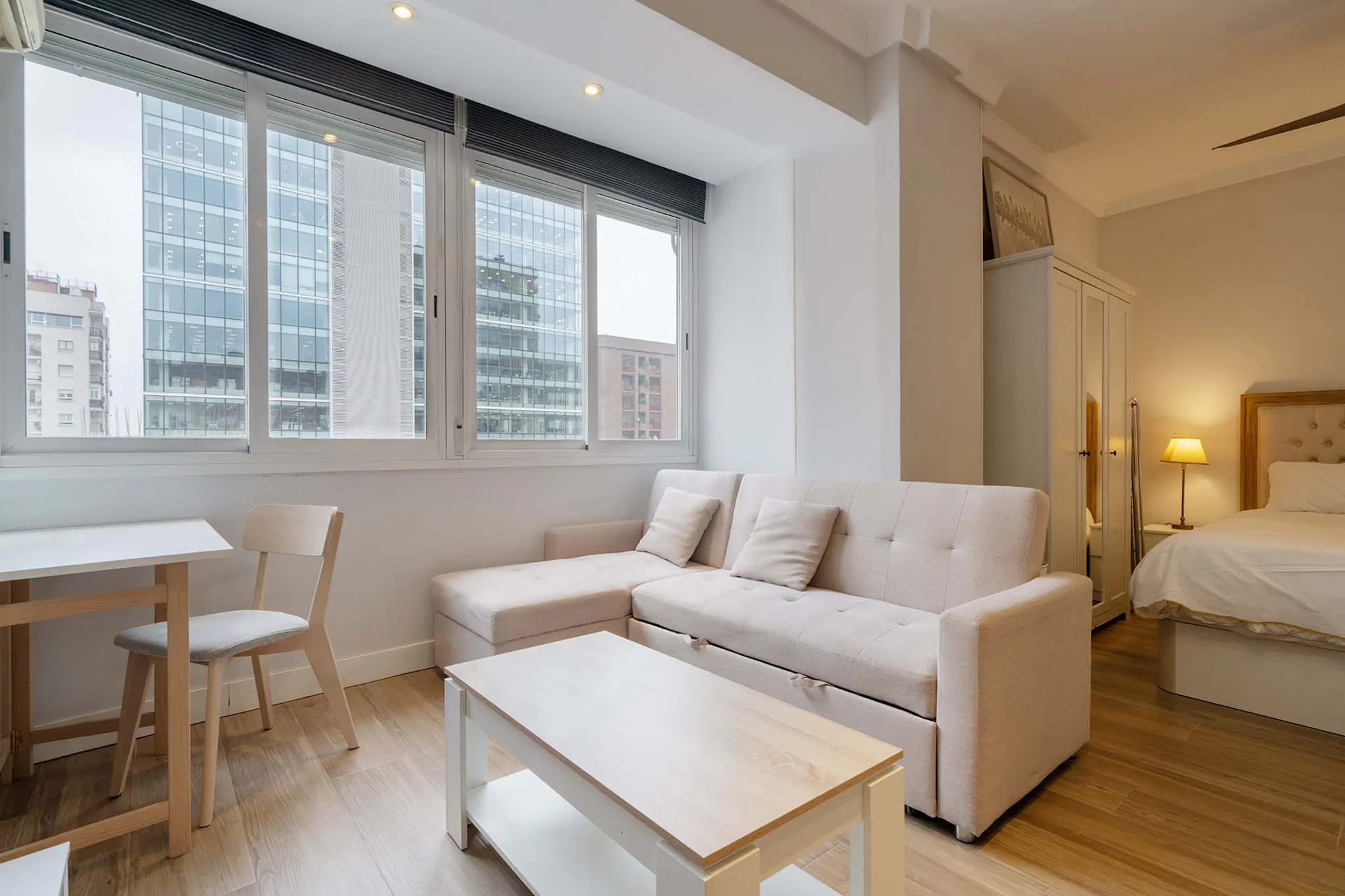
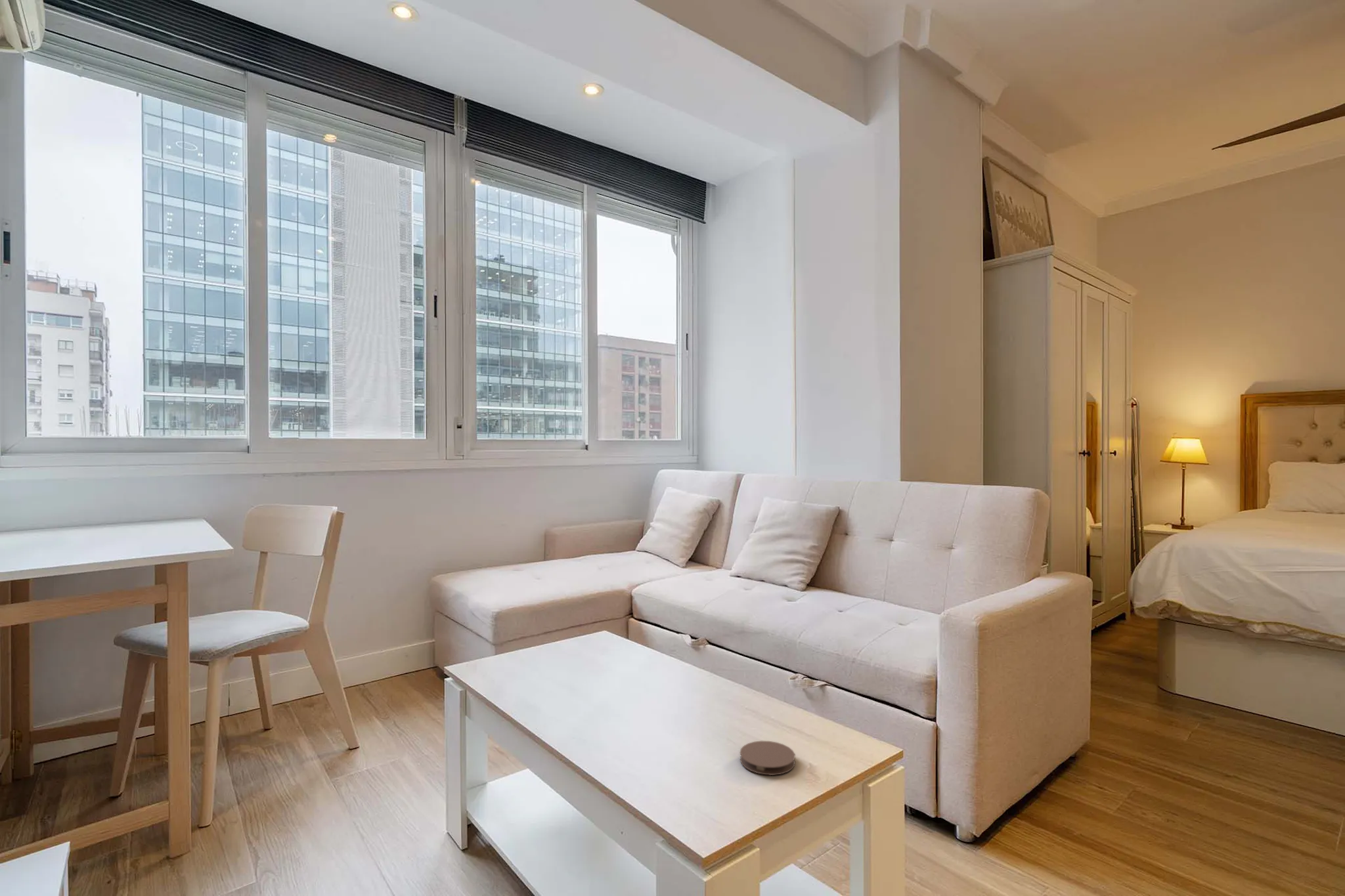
+ coaster [739,740,796,776]
